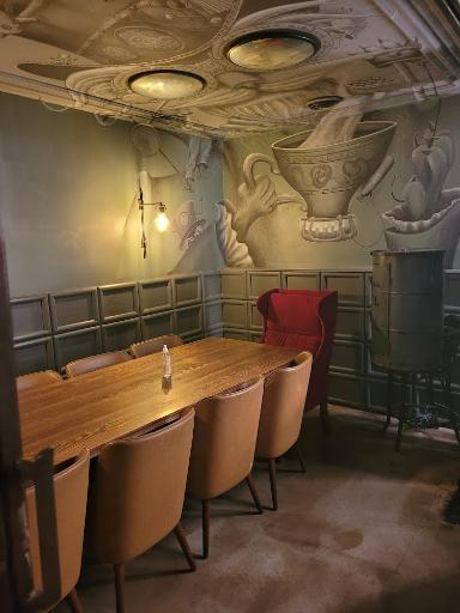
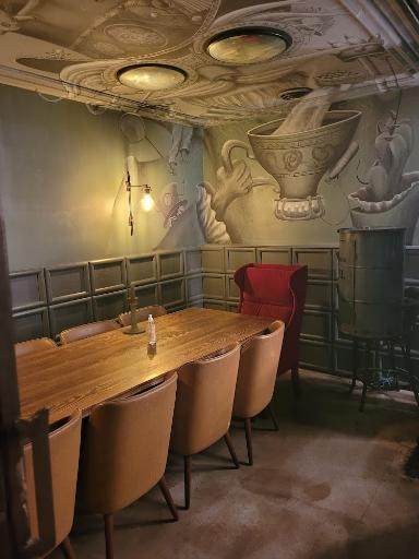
+ candle holder [122,284,147,335]
